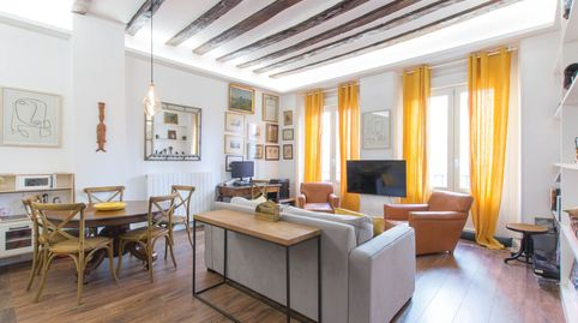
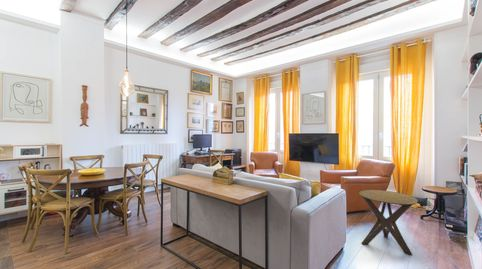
+ side table [358,189,419,256]
